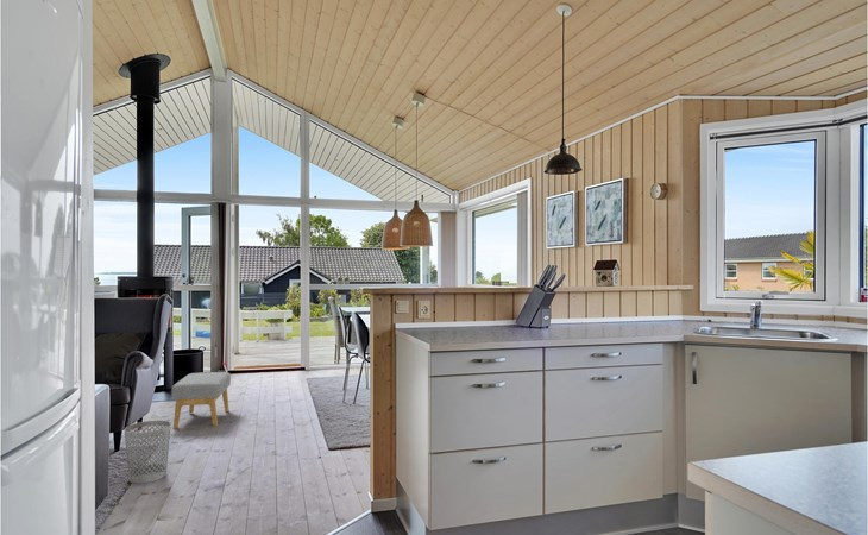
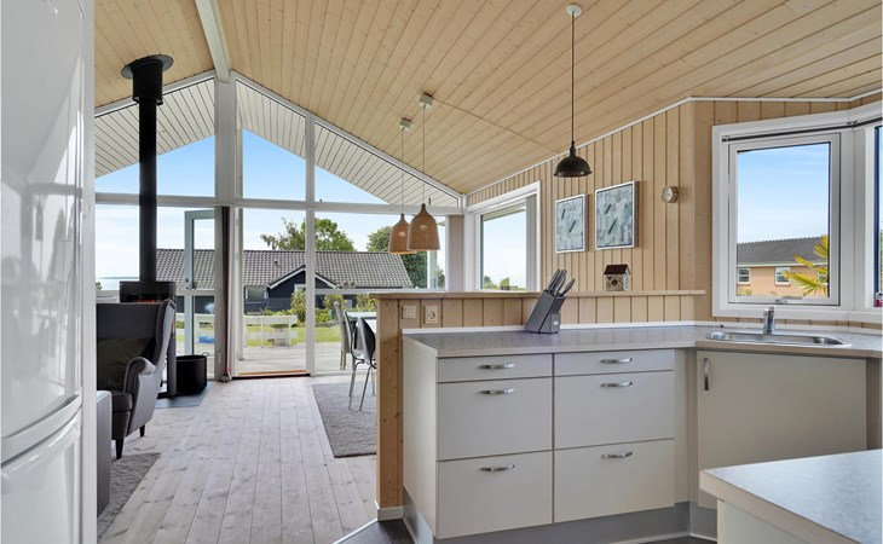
- wastebasket [124,420,172,485]
- footstool [170,371,232,429]
